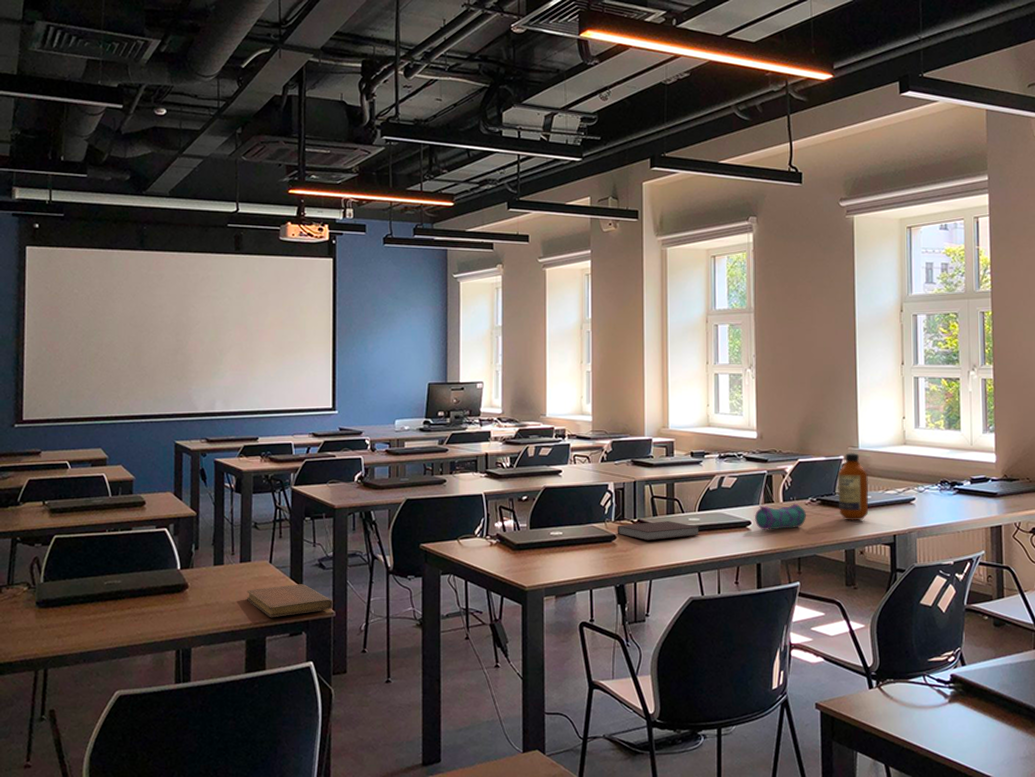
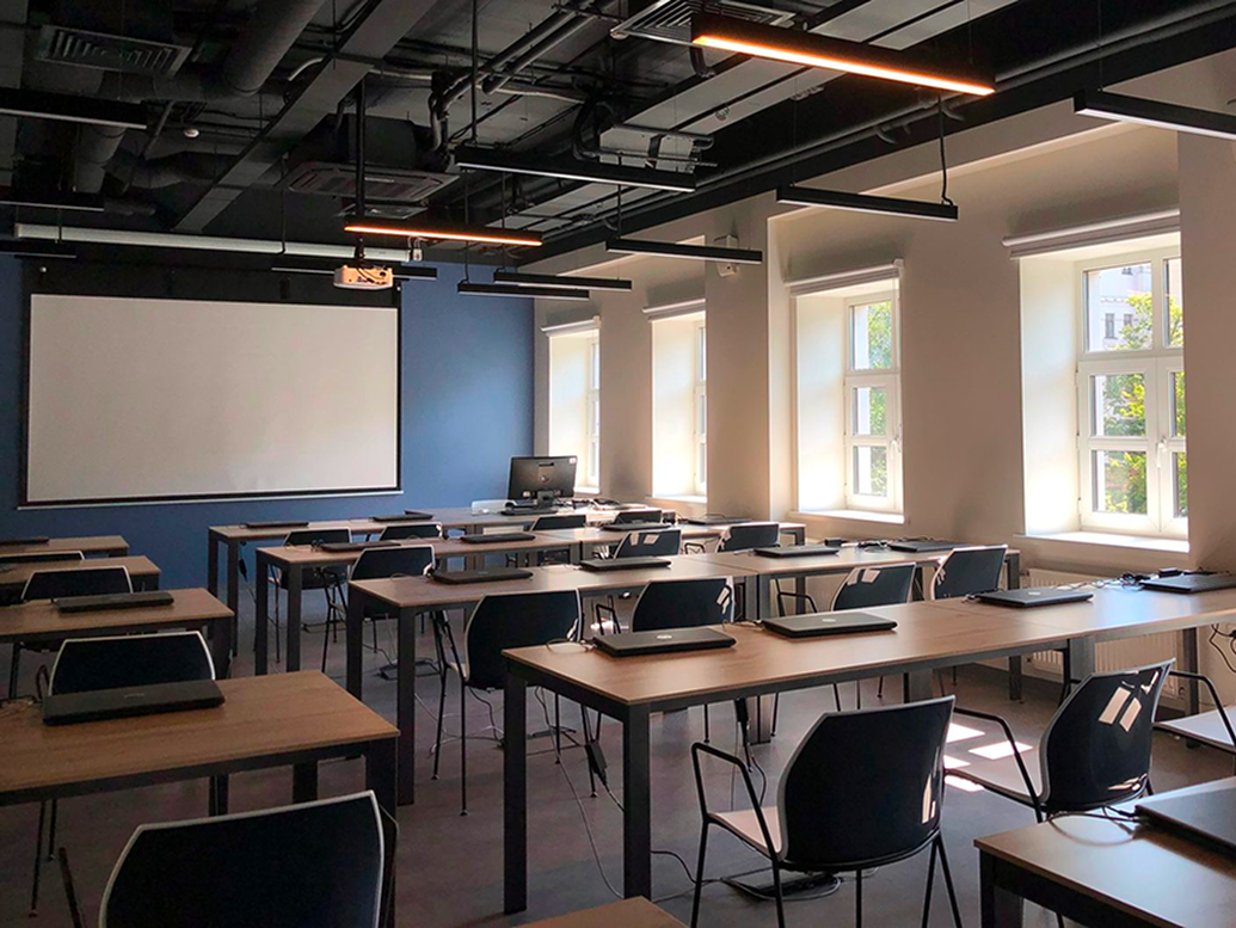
- notebook [617,520,701,541]
- bottle [837,452,869,521]
- notebook [246,583,333,618]
- pencil case [754,502,807,531]
